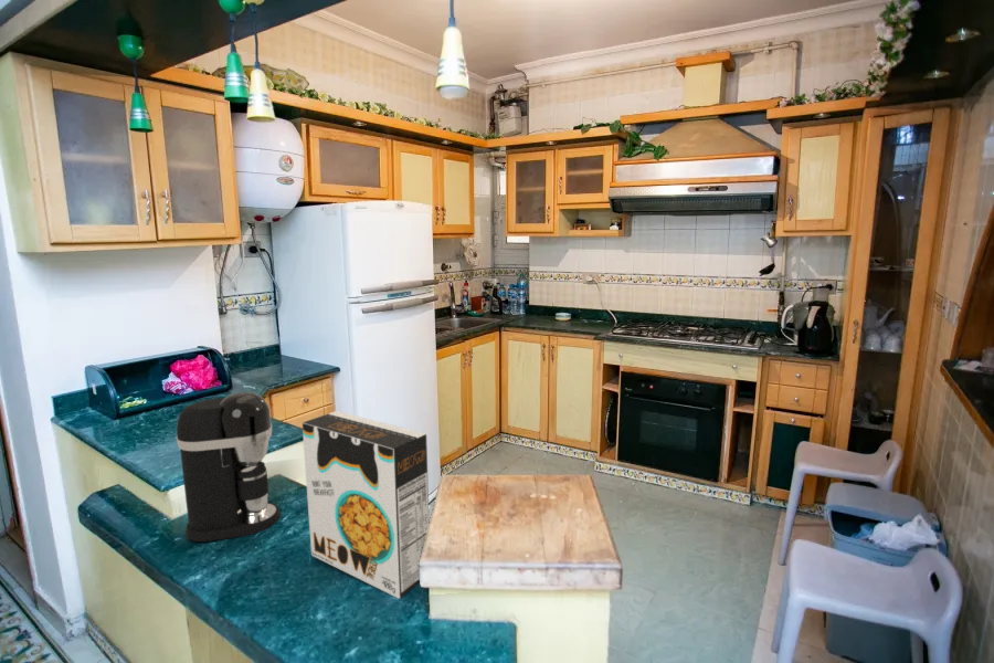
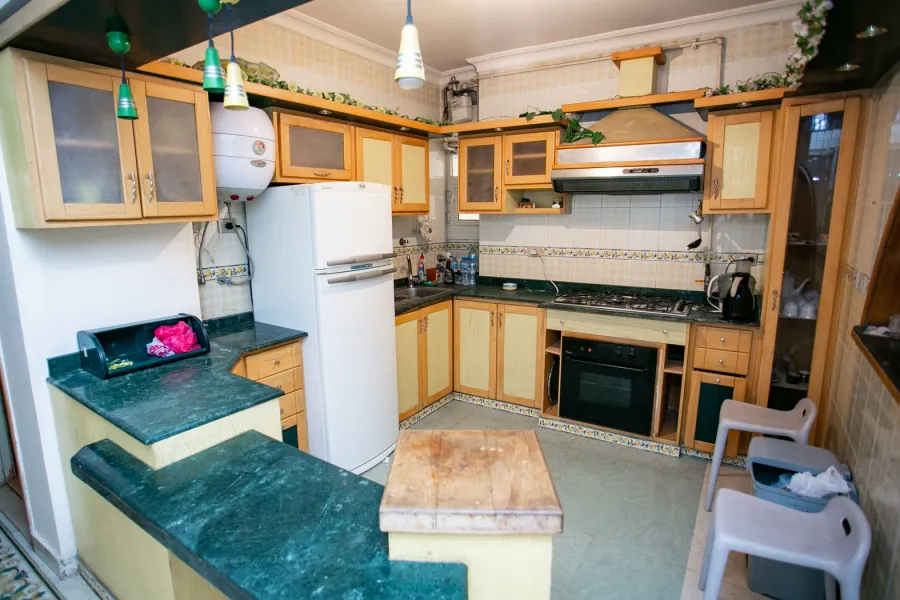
- coffee maker [176,391,282,543]
- cereal box [302,410,431,600]
